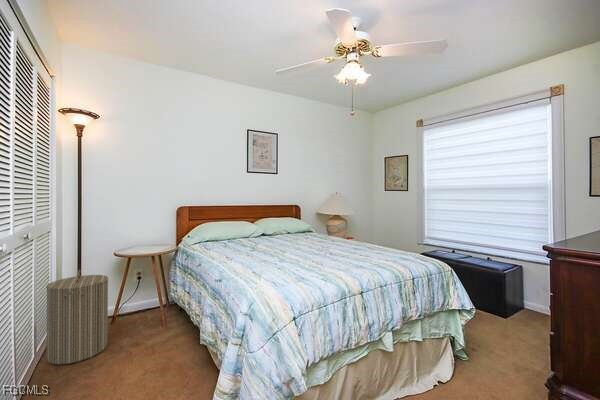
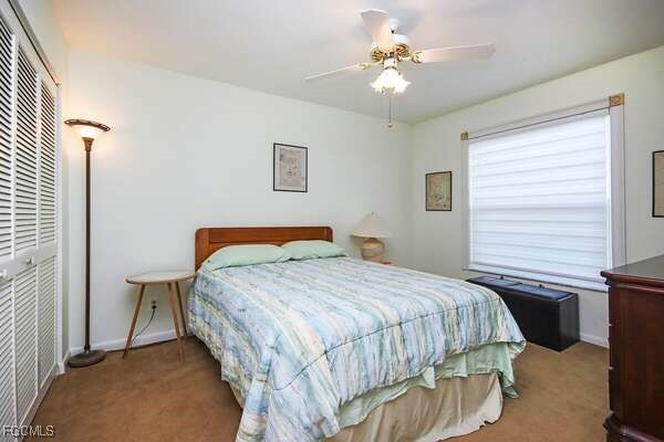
- laundry hamper [46,269,109,365]
